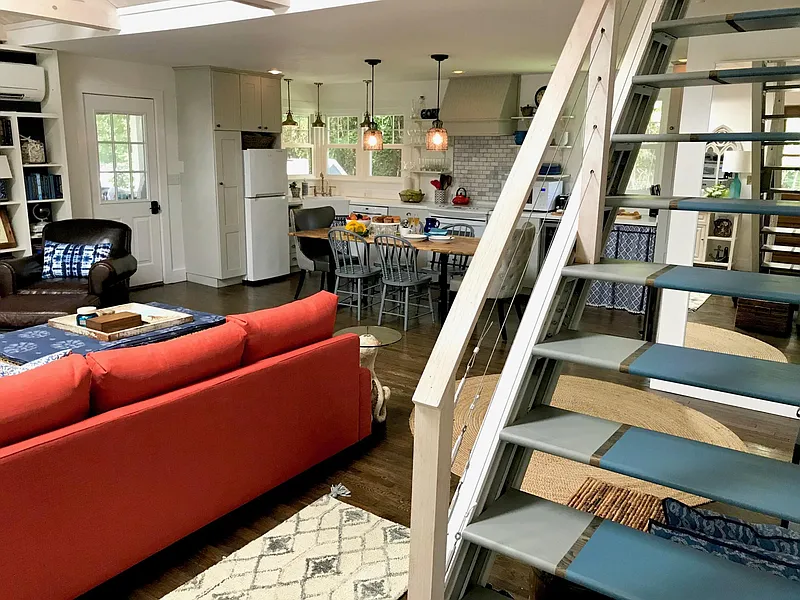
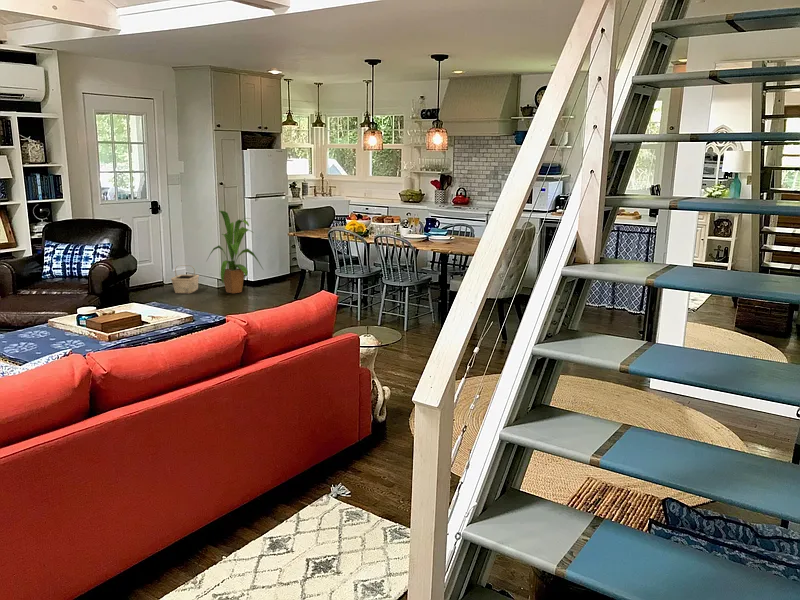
+ basket [170,264,200,294]
+ house plant [205,210,264,295]
